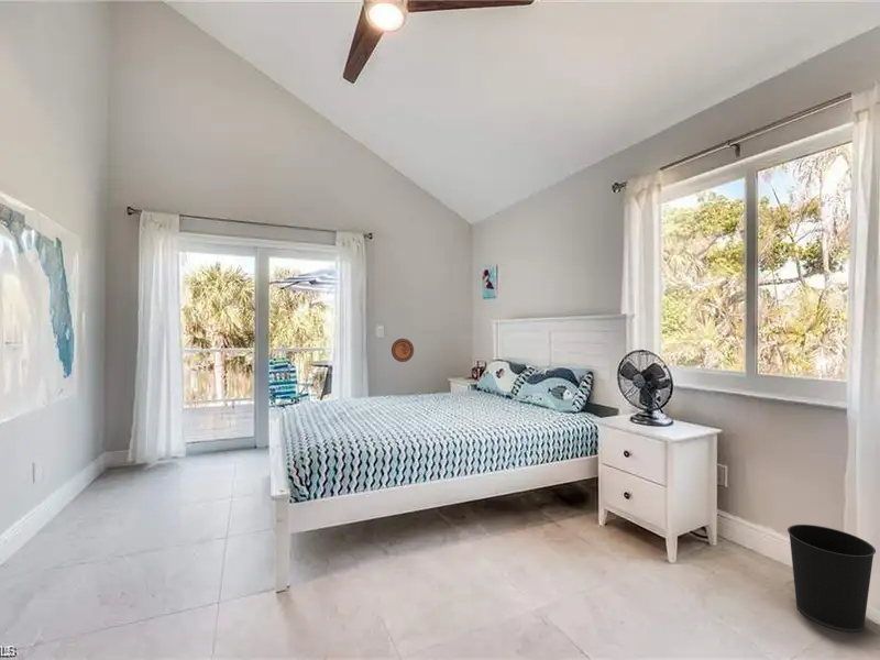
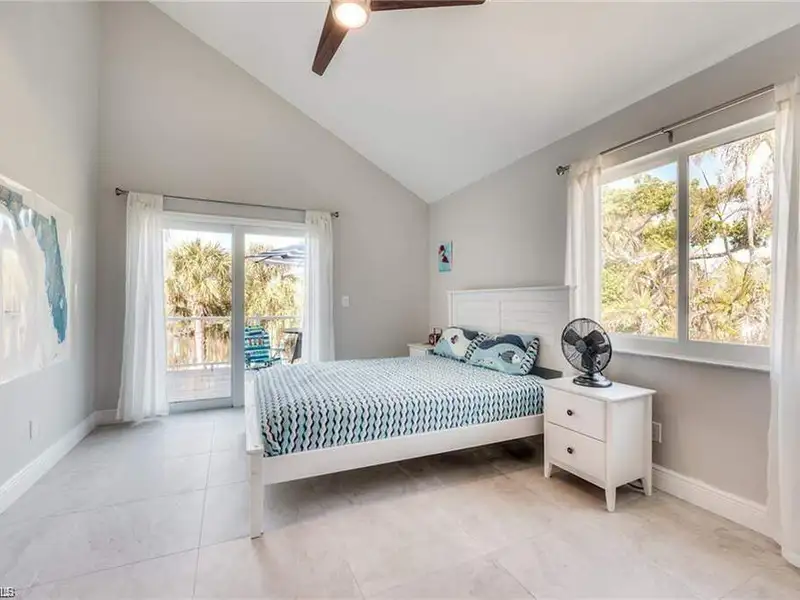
- wastebasket [787,524,877,634]
- decorative plate [391,338,415,363]
